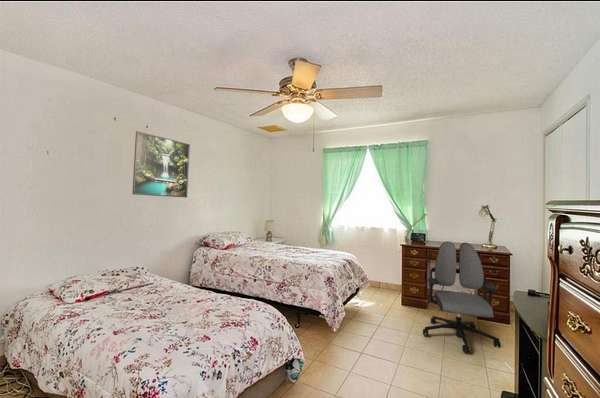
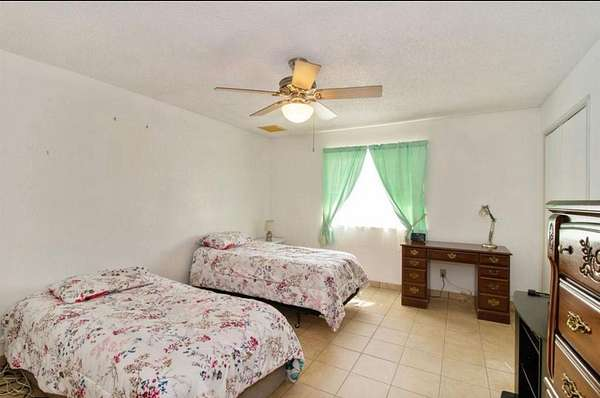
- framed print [131,130,191,199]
- office chair [422,241,502,354]
